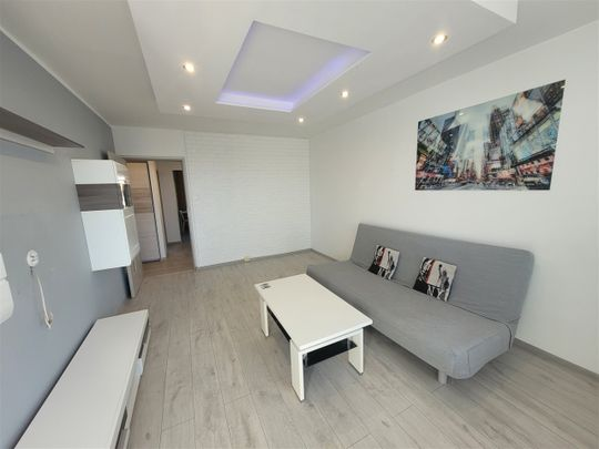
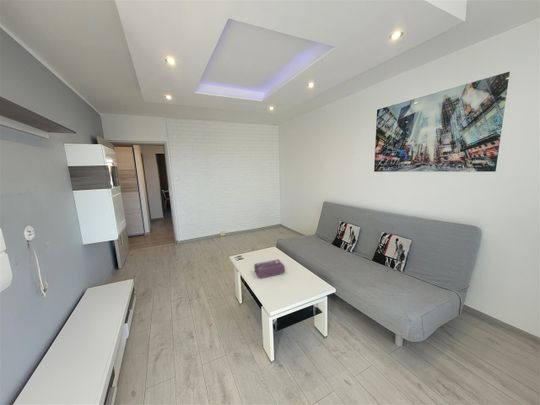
+ tissue box [253,258,286,280]
